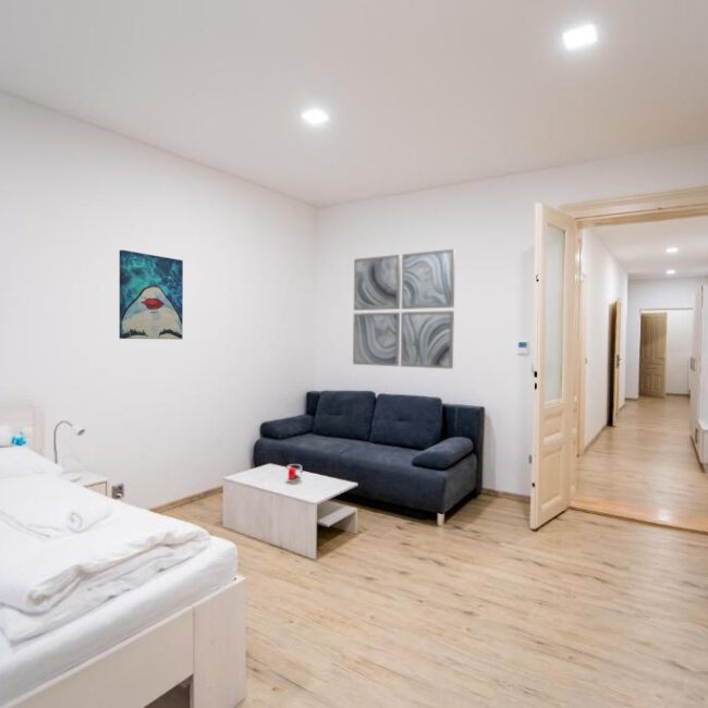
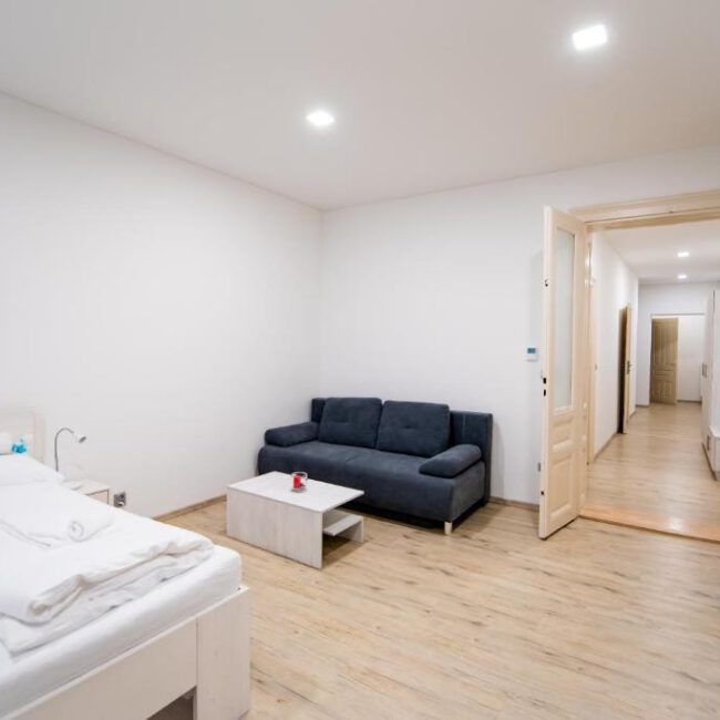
- wall art [119,248,184,341]
- wall art [352,248,456,370]
